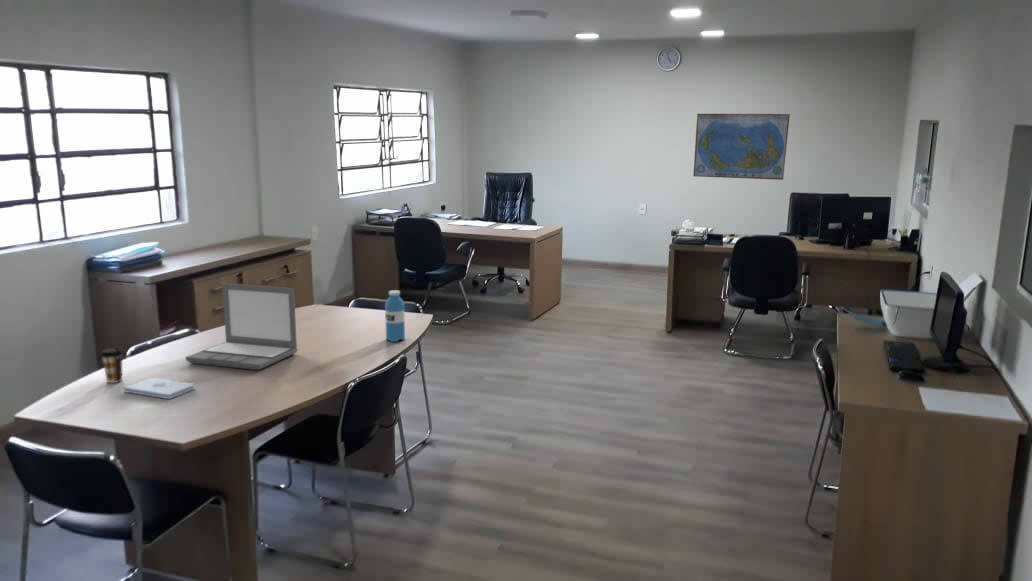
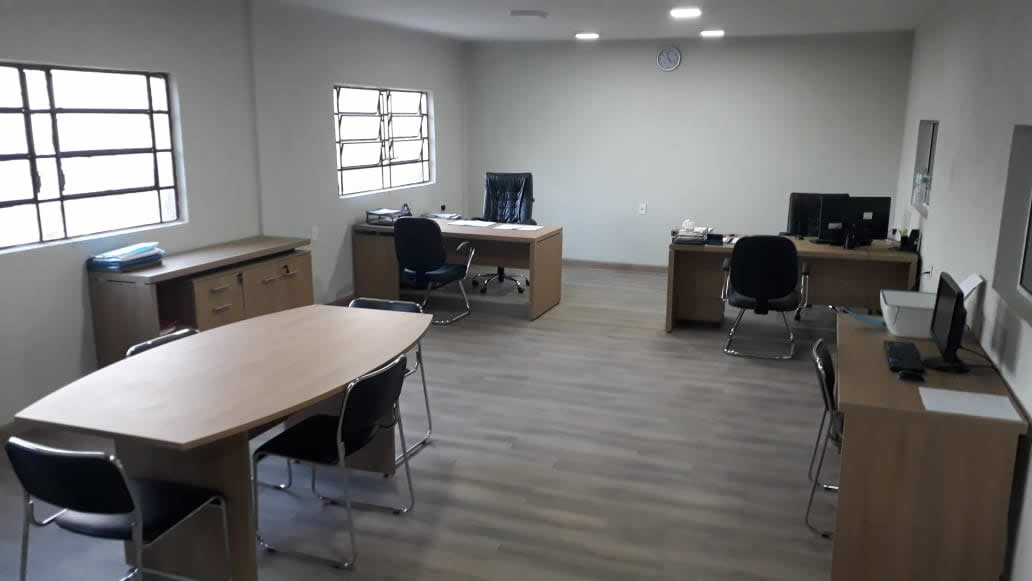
- water bottle [384,289,406,343]
- world map [692,113,791,181]
- laptop [185,283,299,371]
- coffee cup [99,347,125,384]
- notepad [123,377,196,400]
